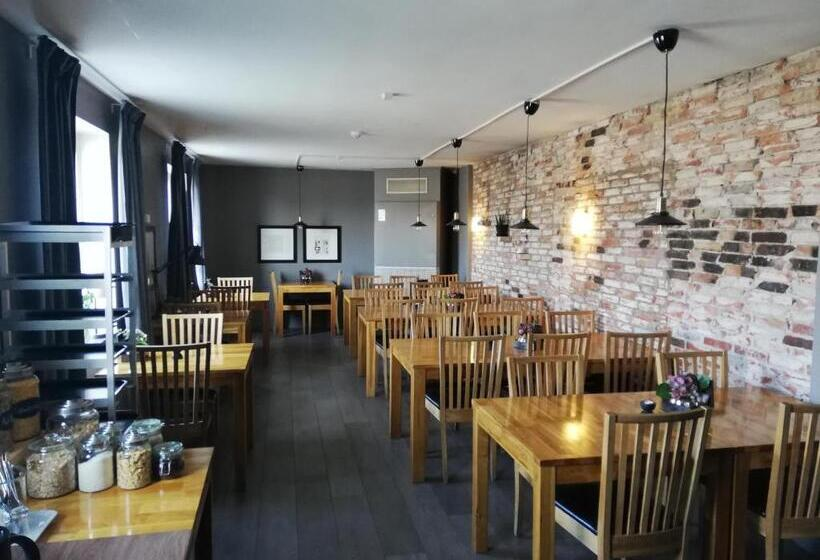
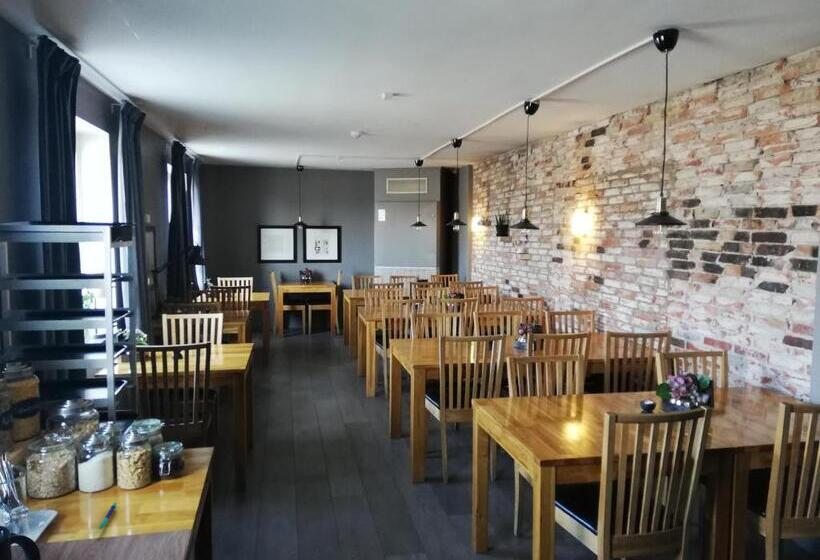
+ pen [99,502,118,531]
